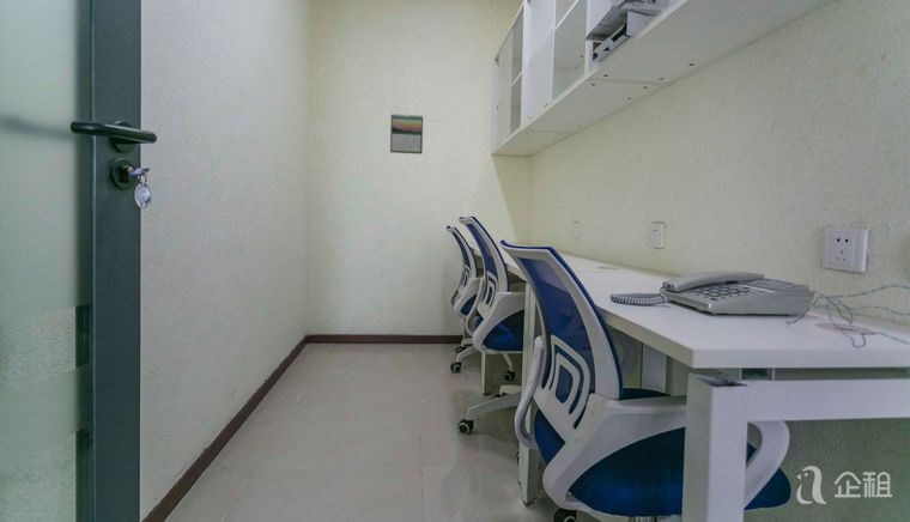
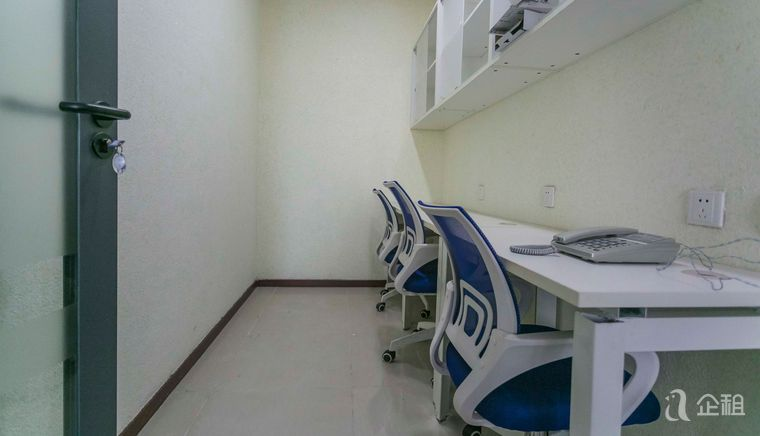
- calendar [389,113,424,156]
